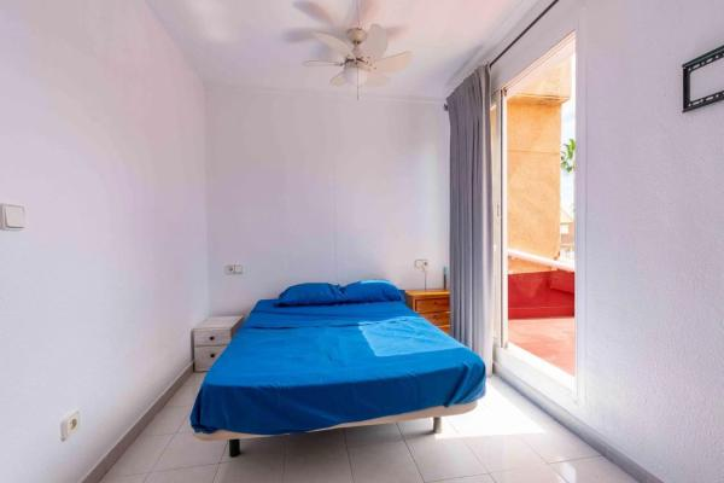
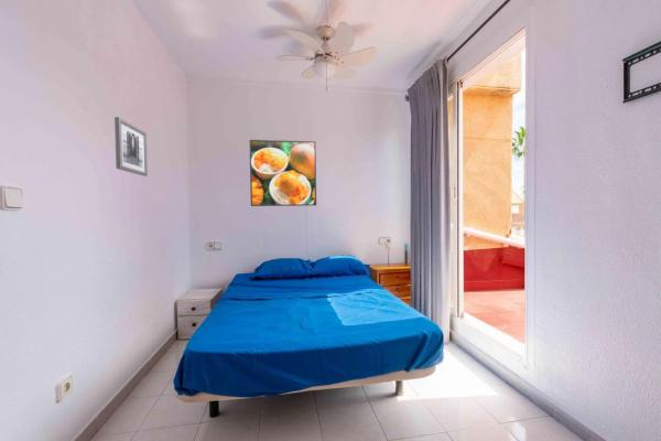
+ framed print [249,139,317,207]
+ wall art [113,116,149,178]
